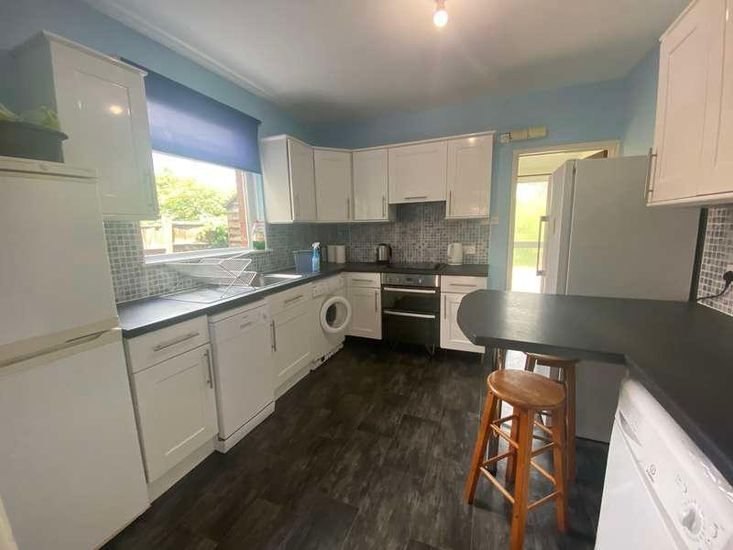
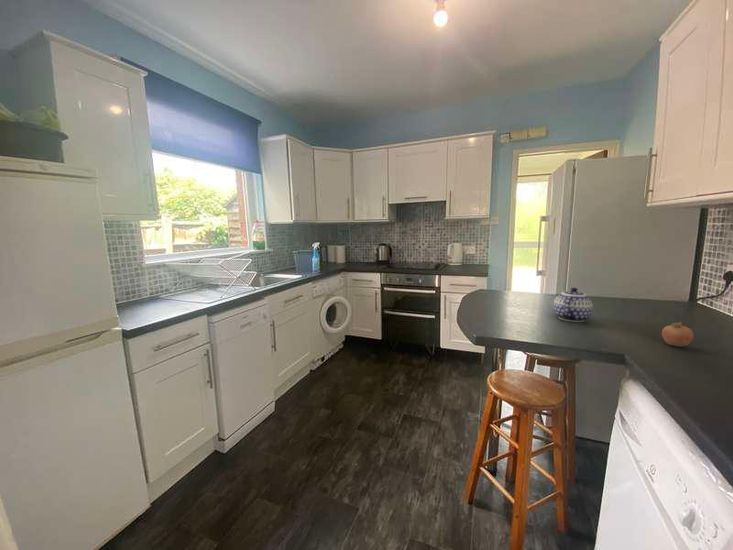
+ teapot [552,287,594,323]
+ fruit [661,321,695,348]
